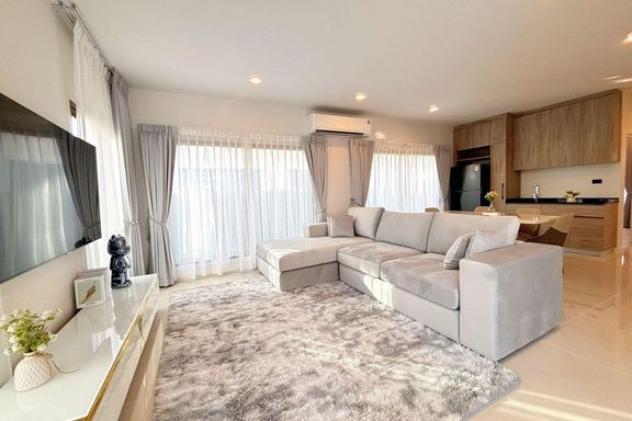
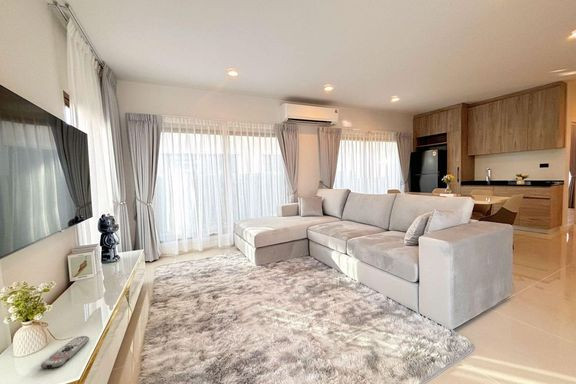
+ remote control [40,335,90,369]
